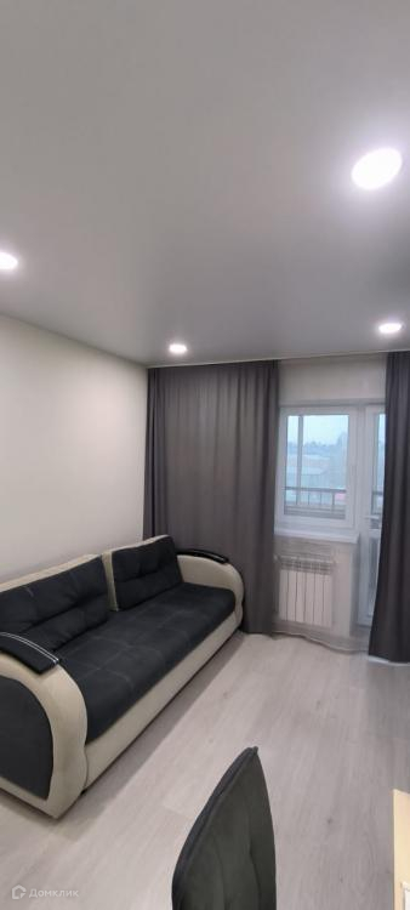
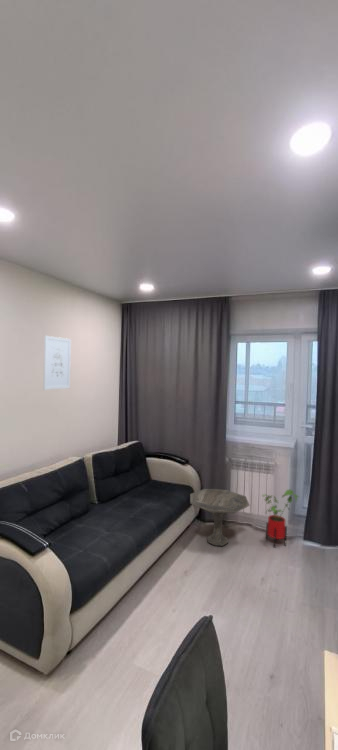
+ wall art [42,335,72,391]
+ side table [189,488,251,547]
+ house plant [262,489,300,549]
